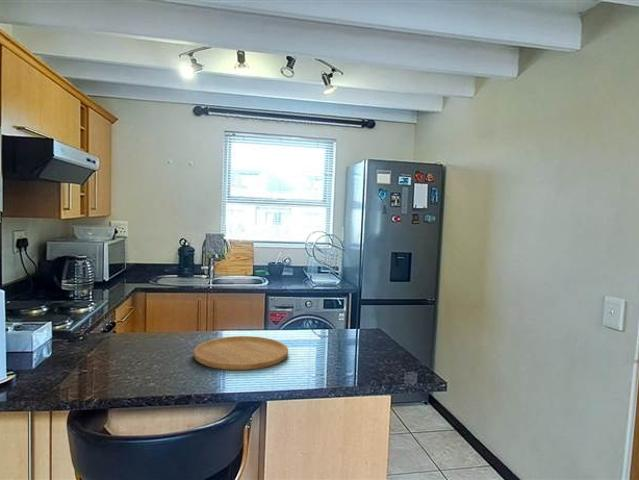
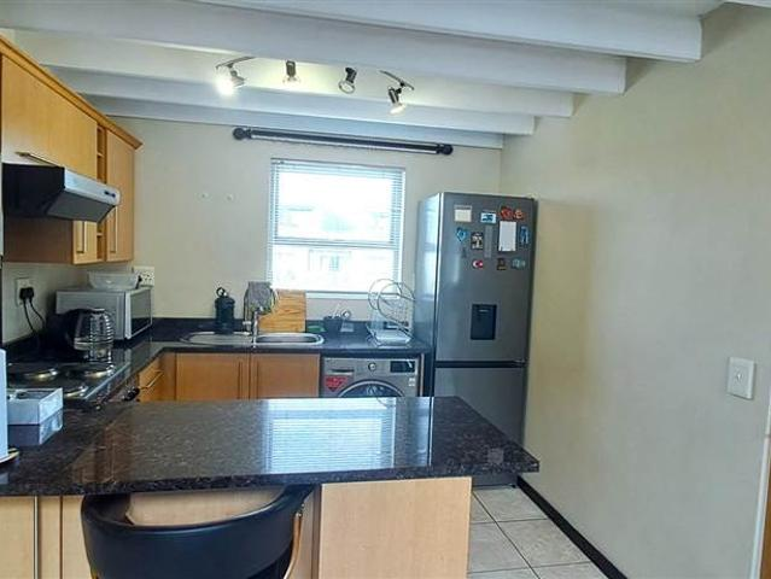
- cutting board [192,335,289,371]
